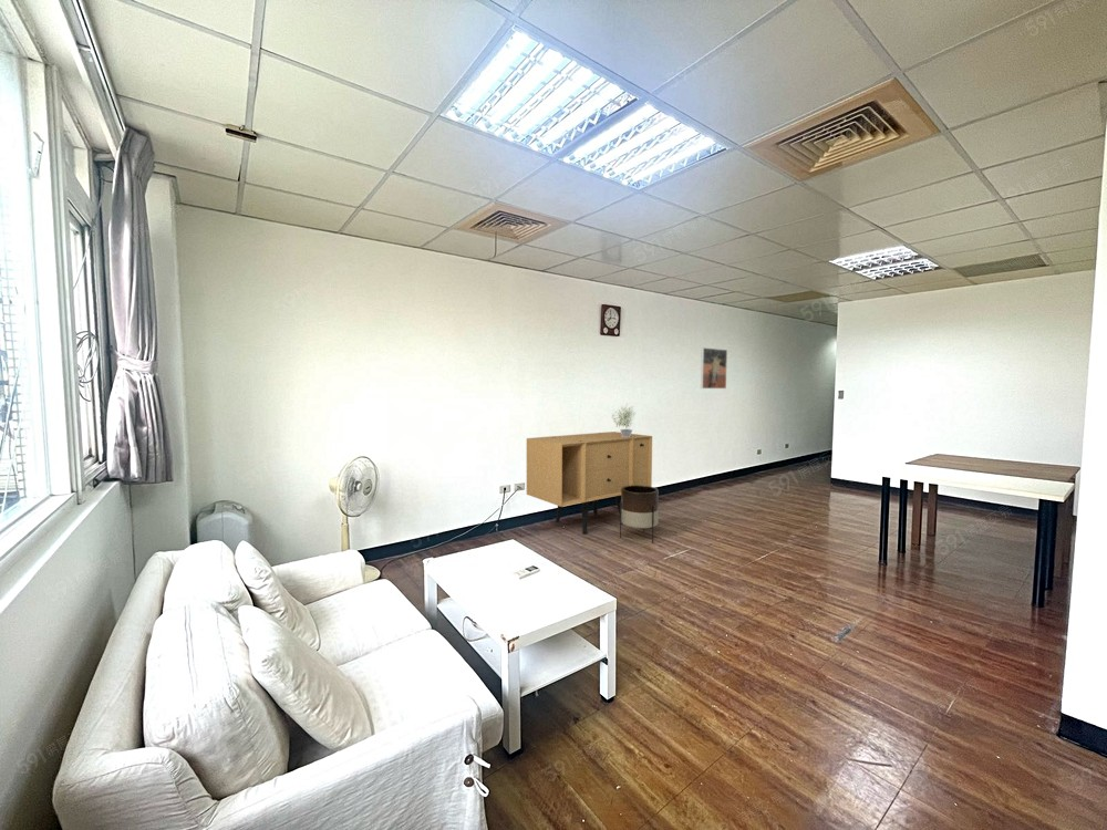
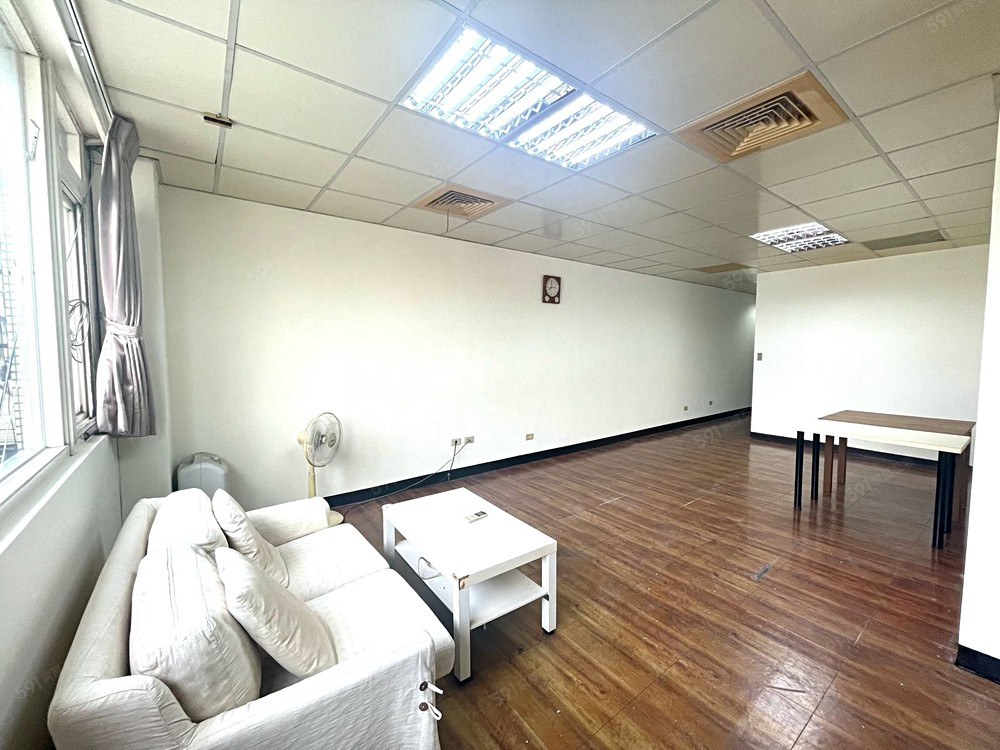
- sideboard [526,430,653,535]
- potted plant [610,402,635,437]
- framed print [700,346,728,390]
- planter [619,485,660,544]
